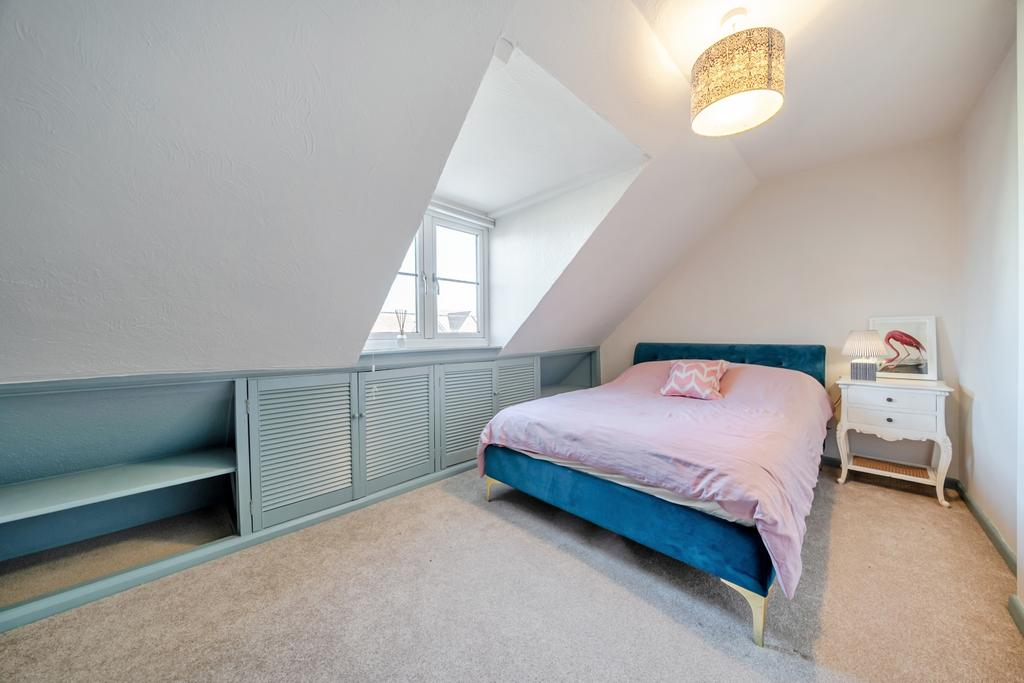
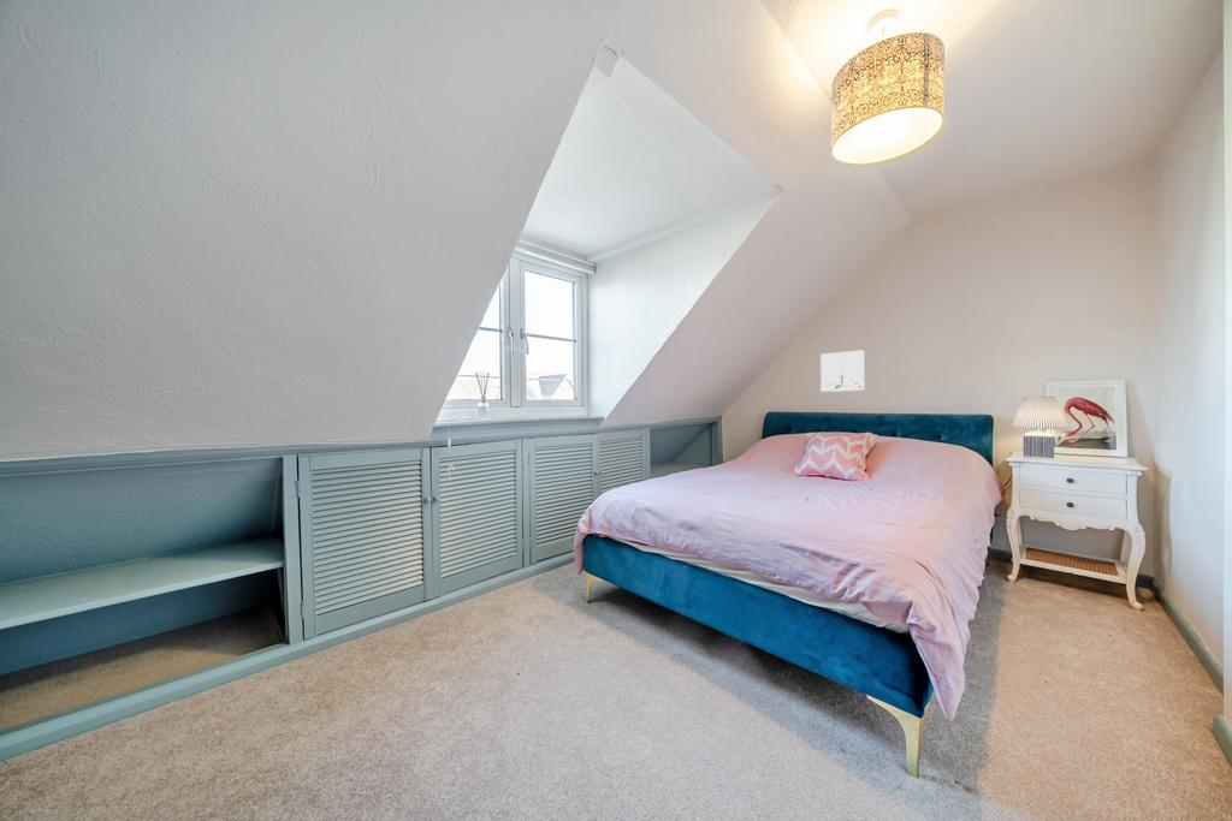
+ wall art [819,349,866,393]
